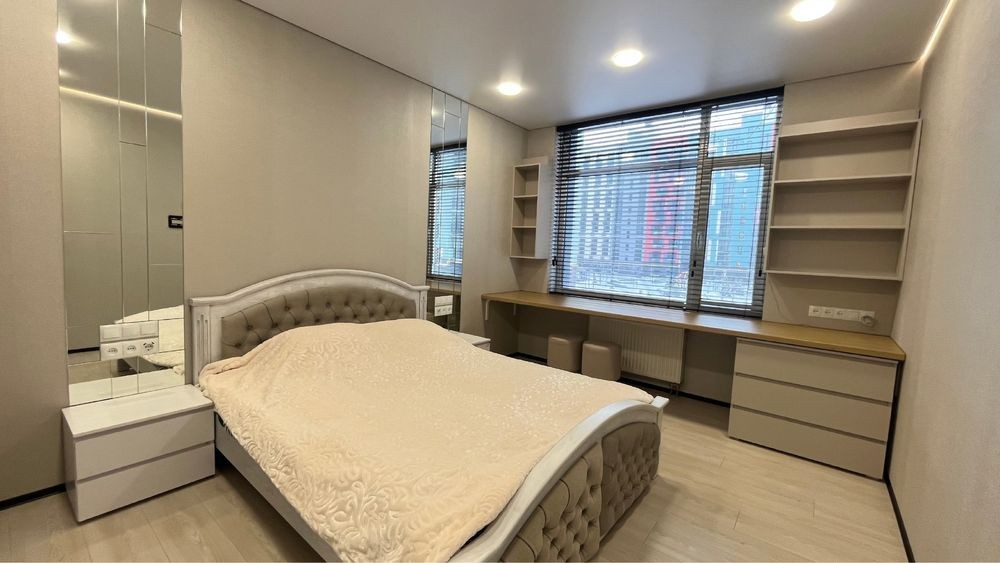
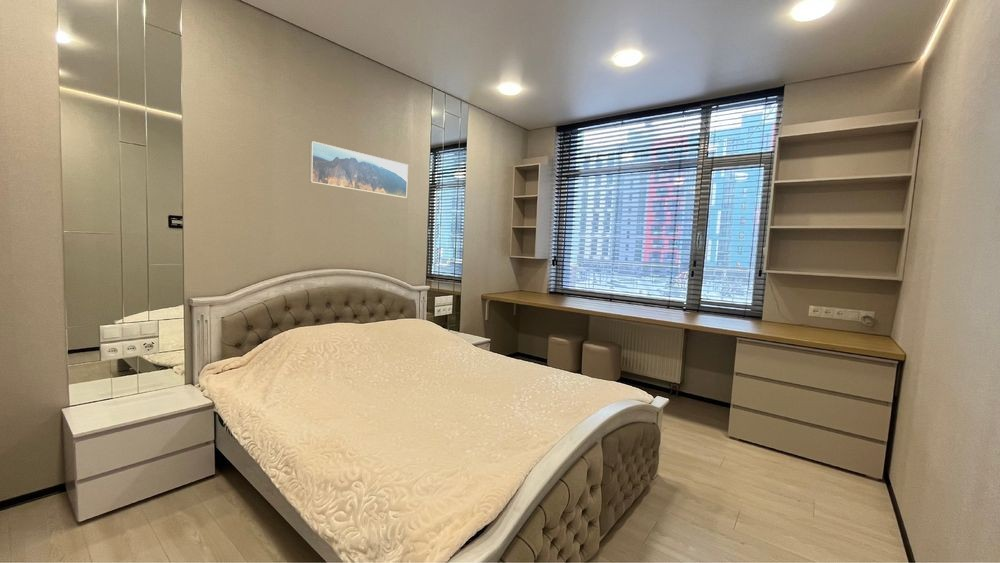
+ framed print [308,140,409,199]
